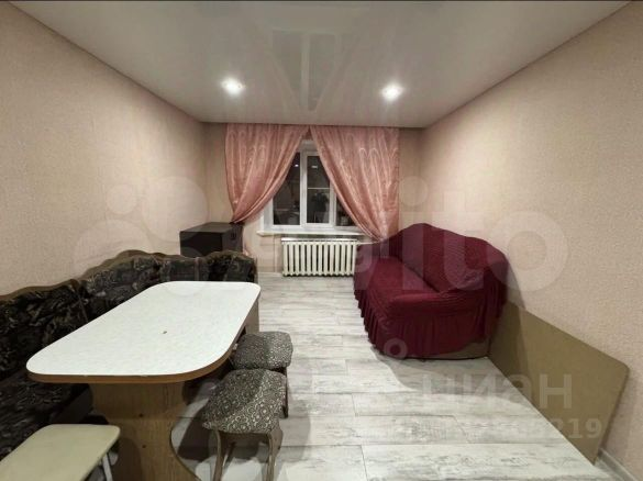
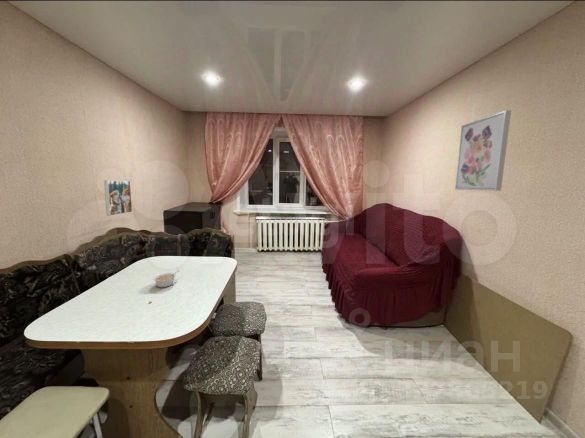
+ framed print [103,179,133,217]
+ legume [152,270,179,288]
+ wall art [454,109,512,192]
